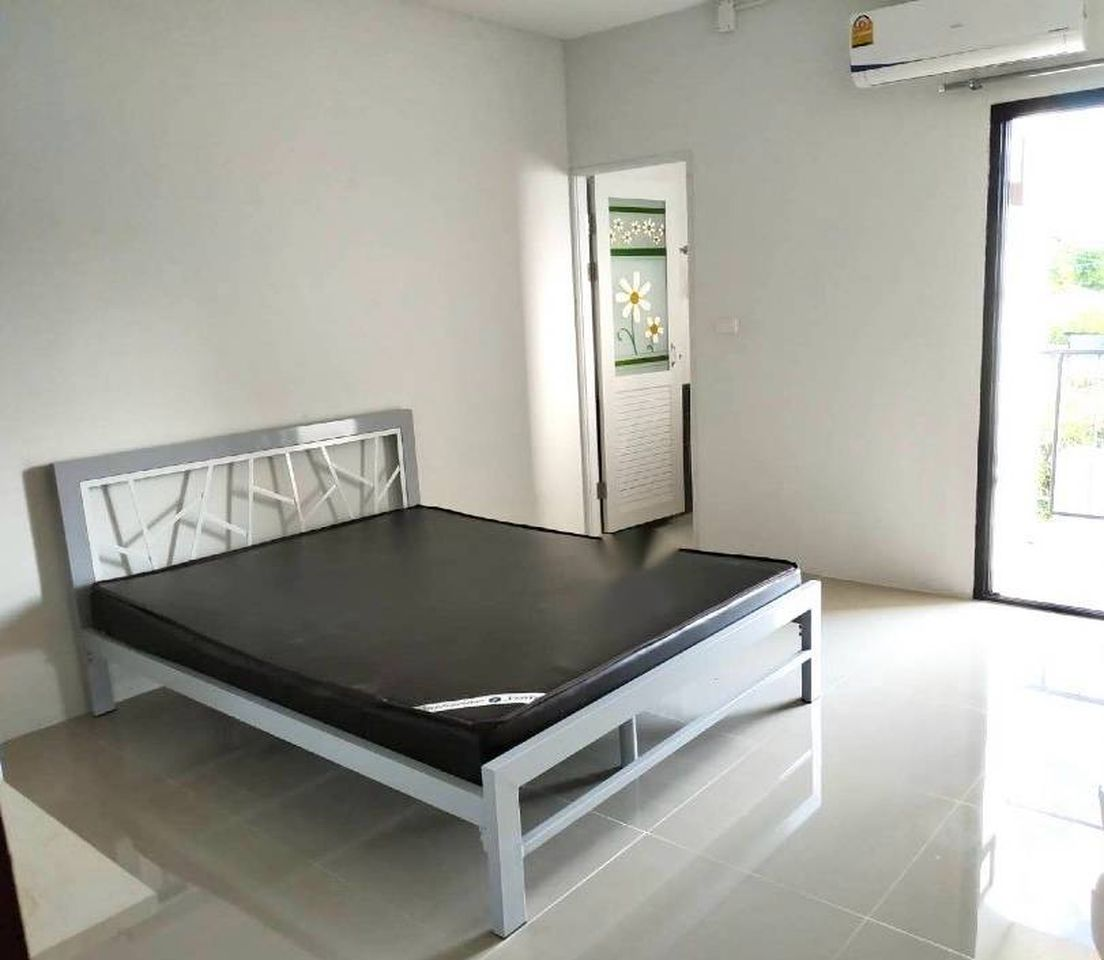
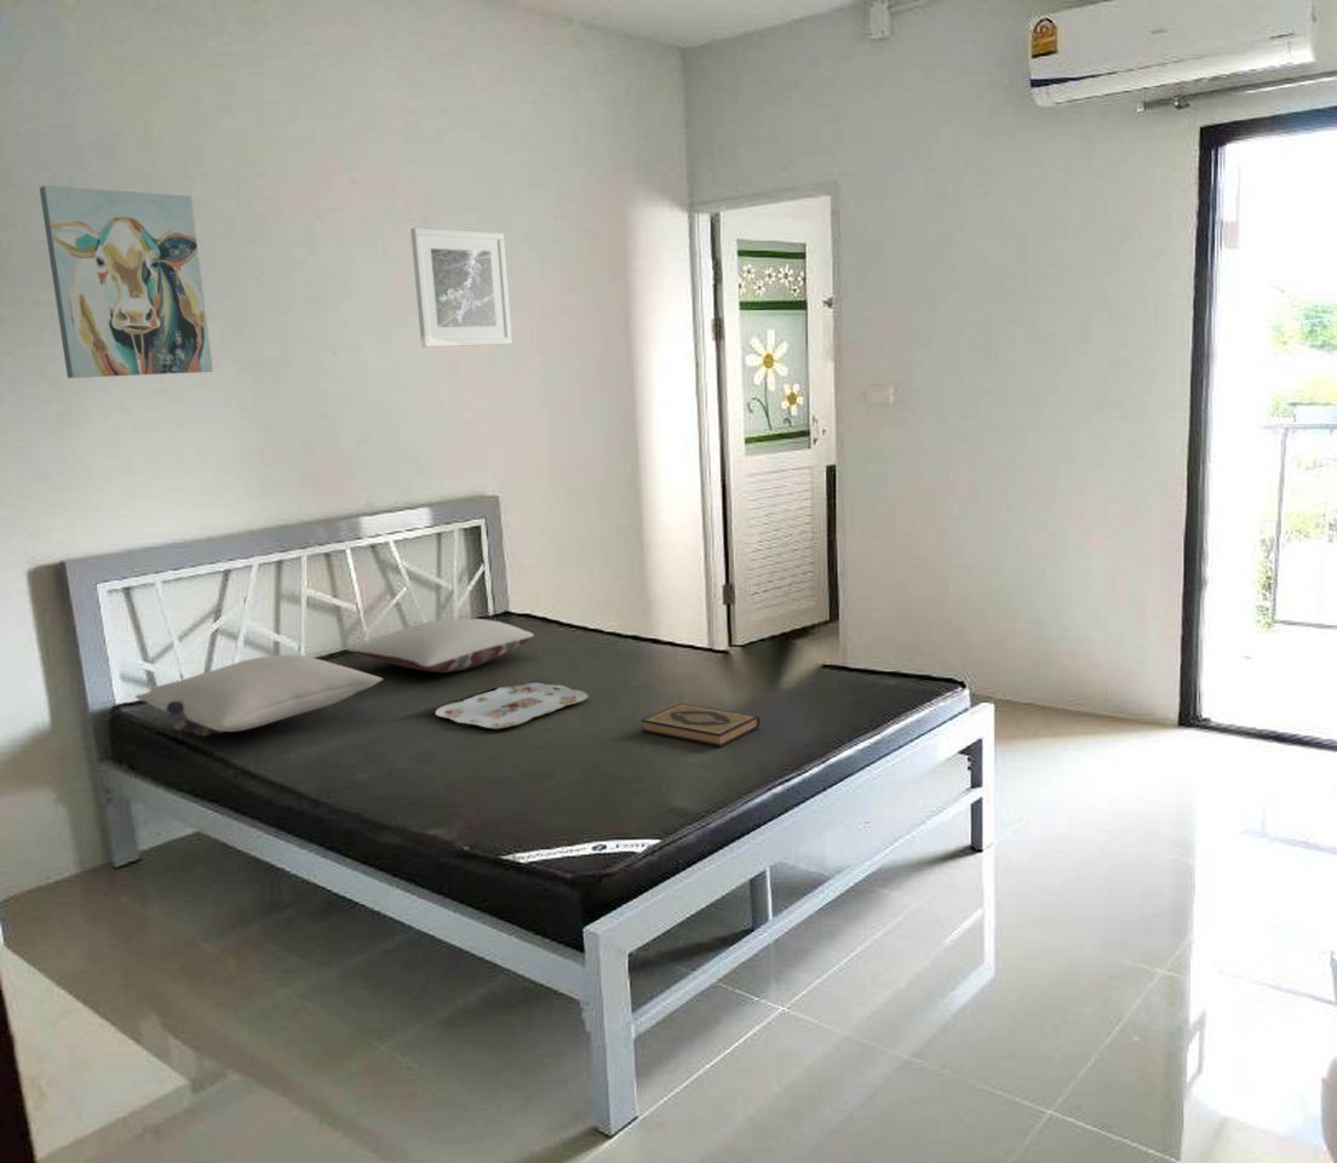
+ pillow [346,618,535,674]
+ serving tray [435,682,590,731]
+ pillow [134,653,384,738]
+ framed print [409,227,513,349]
+ wall art [39,184,214,379]
+ hardback book [641,703,761,747]
